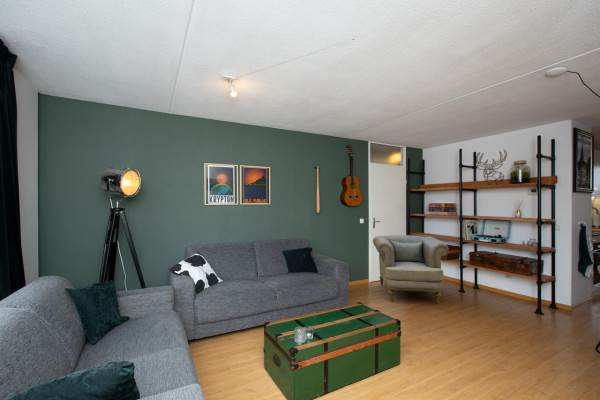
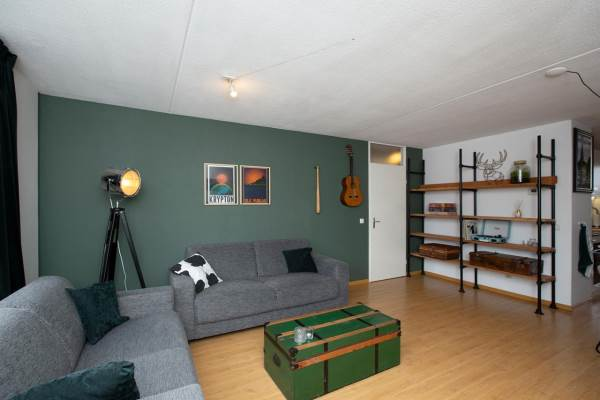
- armchair [372,234,450,305]
